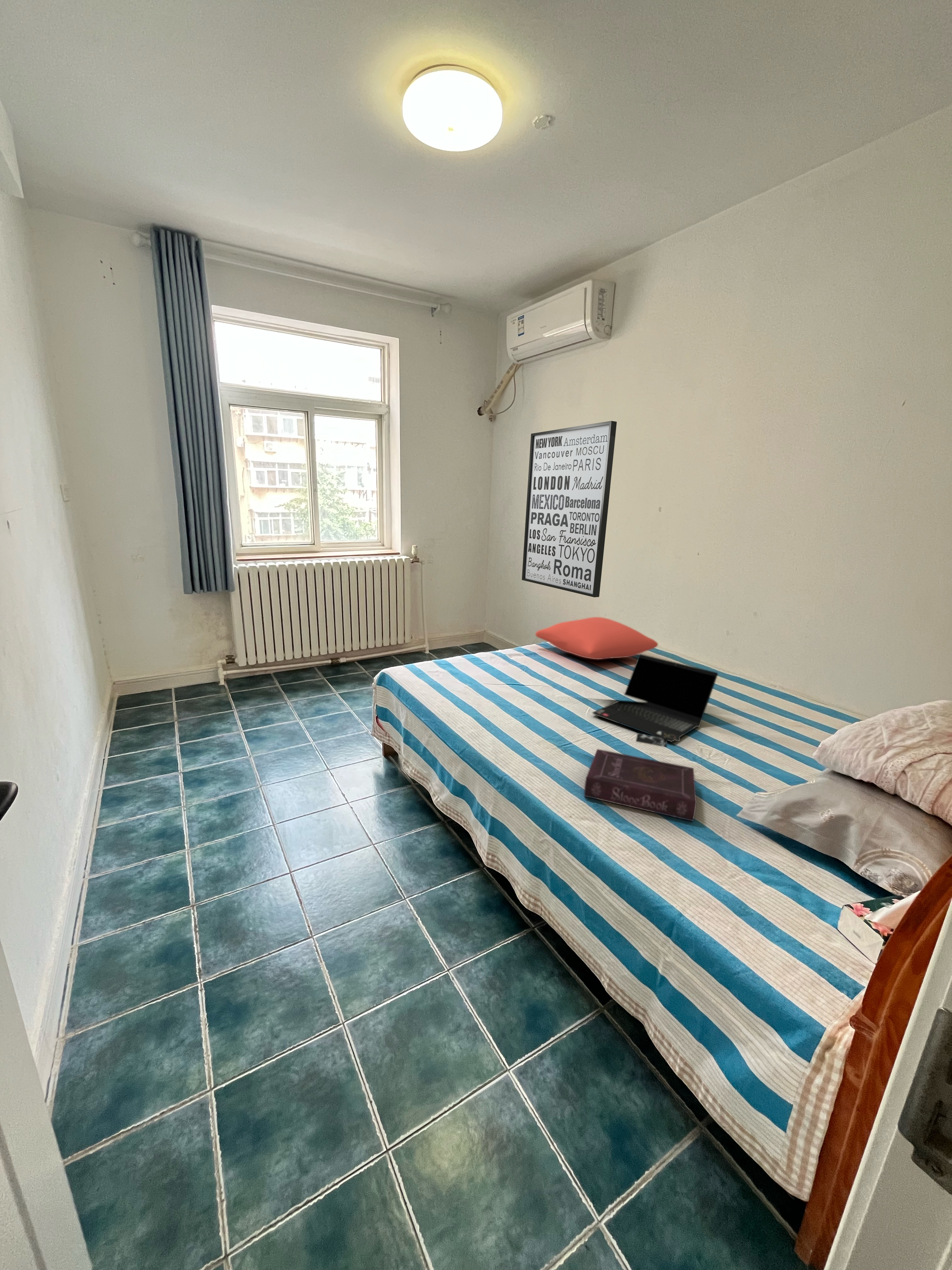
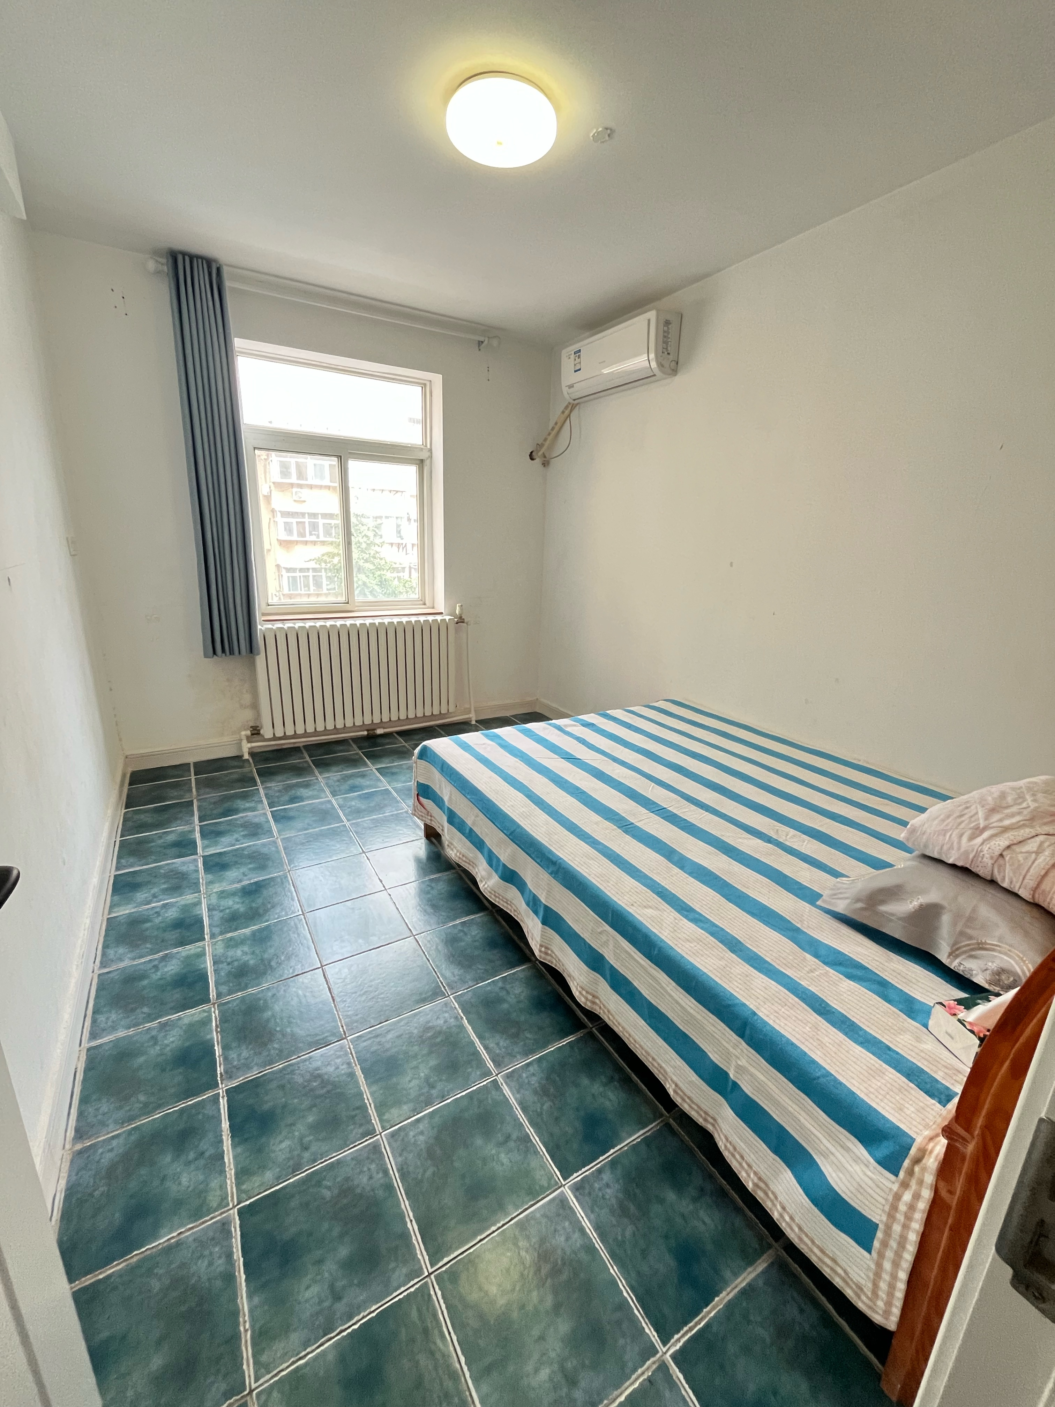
- book [584,732,697,822]
- wall art [522,420,617,598]
- cushion [535,617,658,660]
- laptop computer [592,654,718,742]
